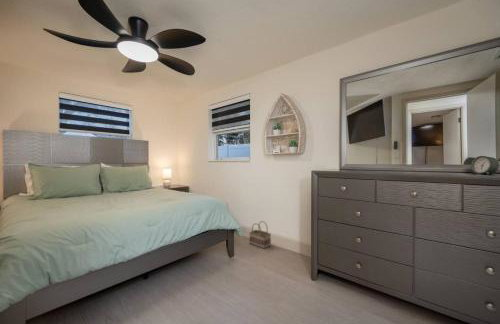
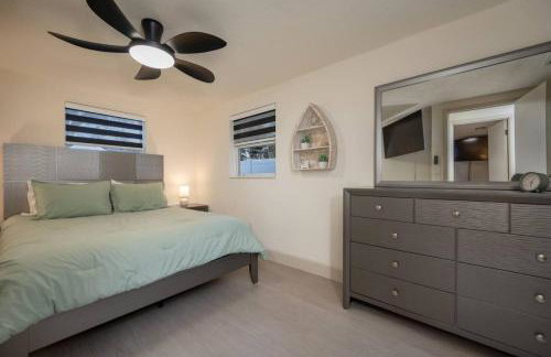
- basket [248,220,272,250]
